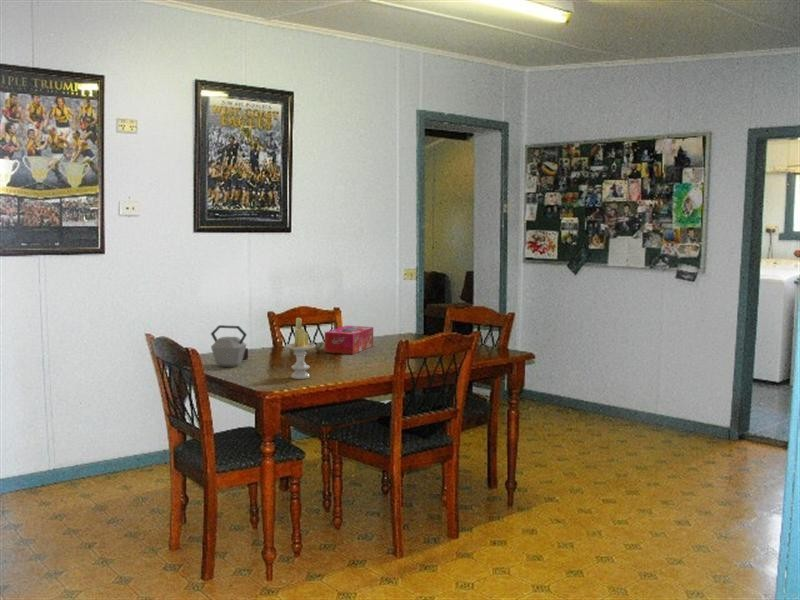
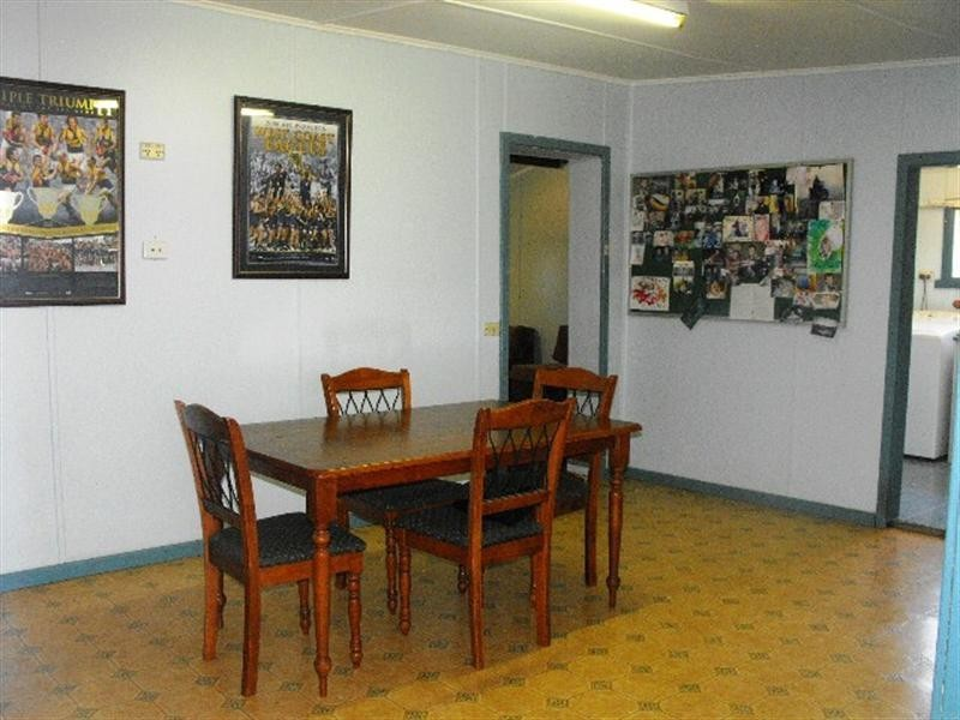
- tissue box [324,325,374,355]
- candle [285,317,316,380]
- kettle [210,324,249,368]
